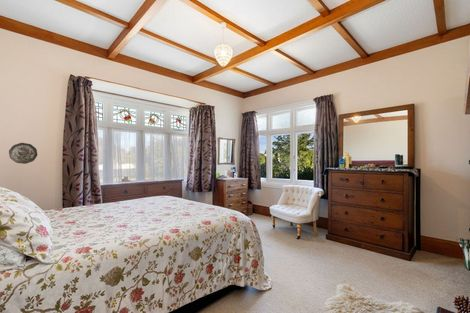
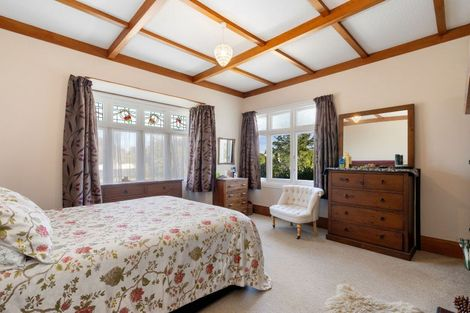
- decorative plate [8,142,38,165]
